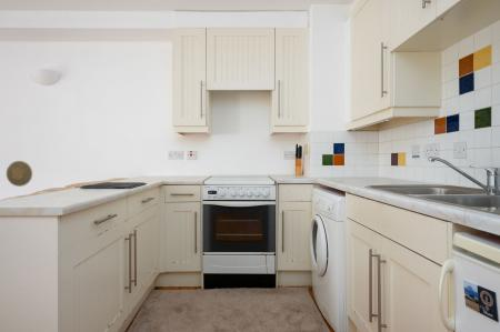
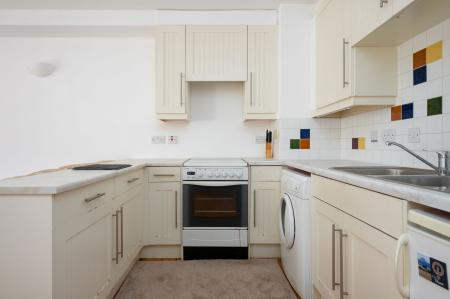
- decorative plate [6,160,33,188]
